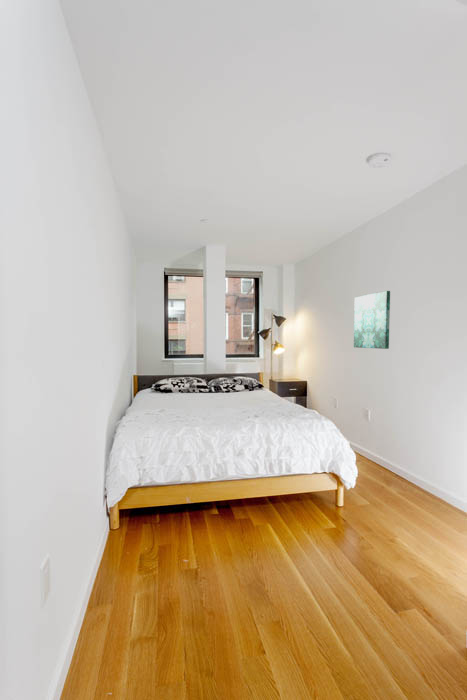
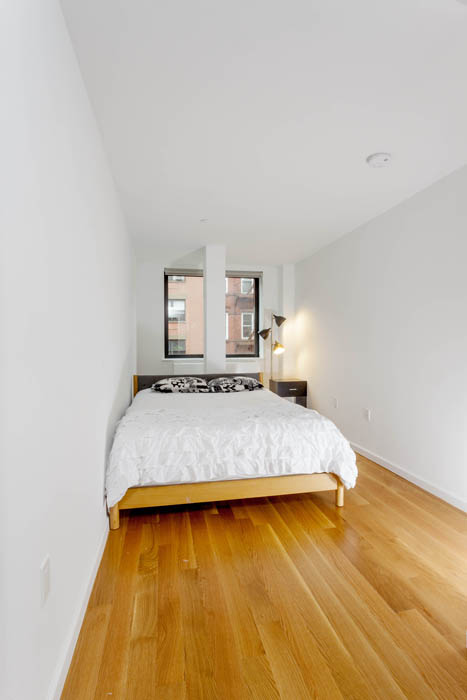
- wall art [353,290,391,350]
